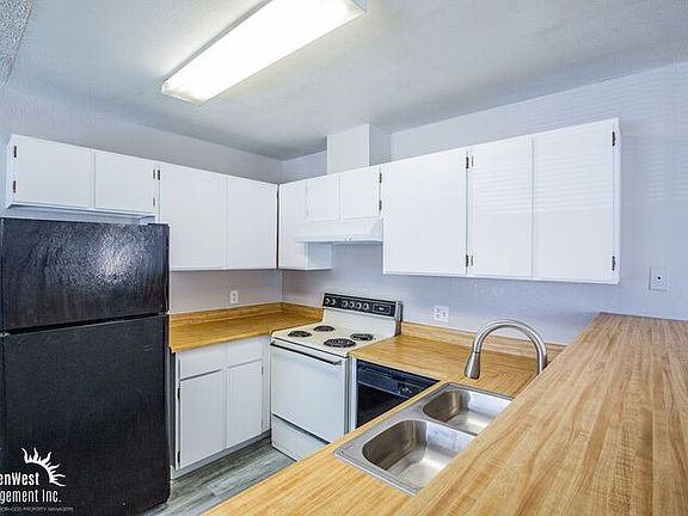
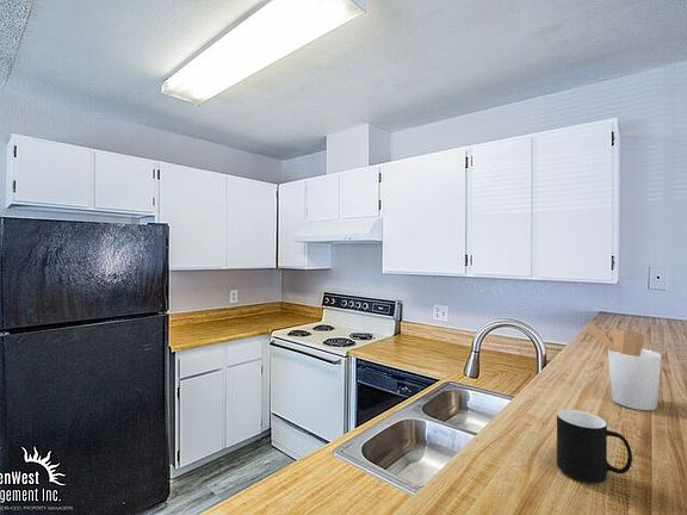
+ cup [556,409,633,484]
+ utensil holder [582,323,663,411]
